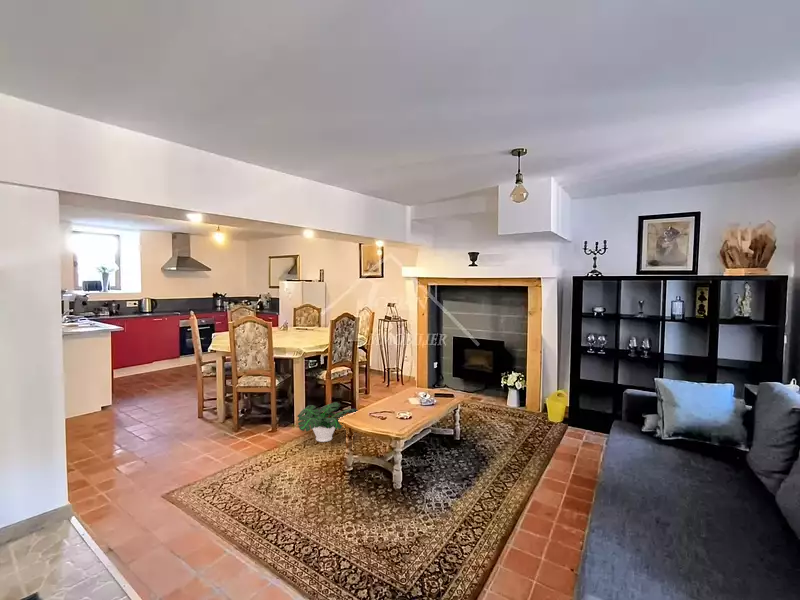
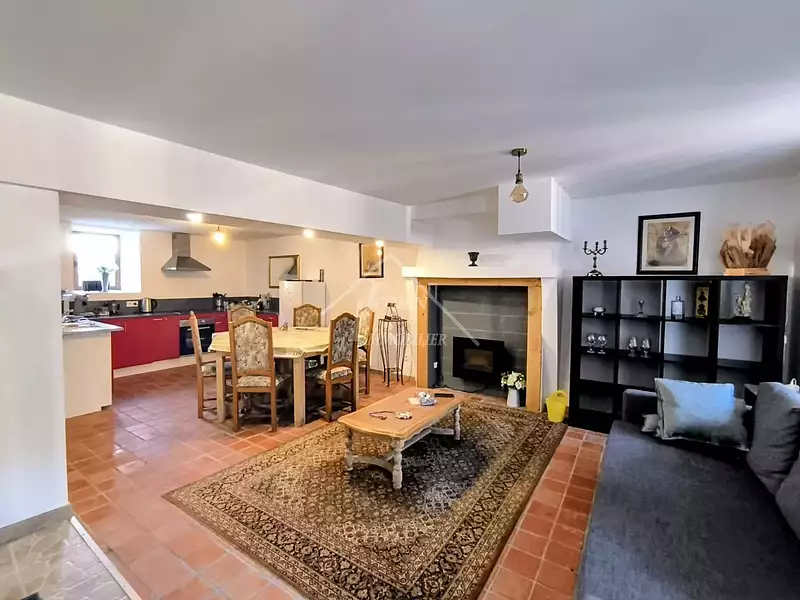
- potted plant [296,401,359,443]
